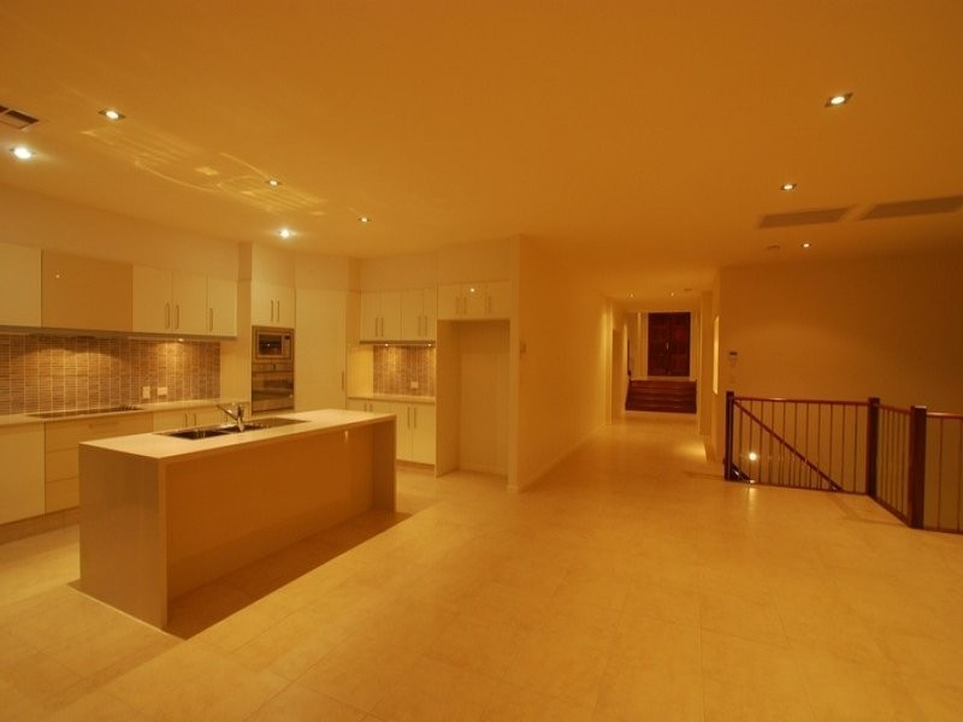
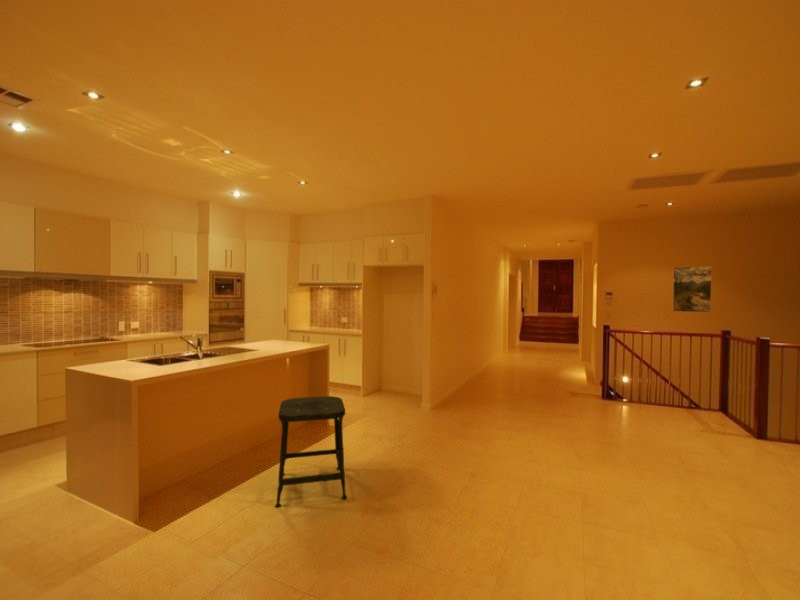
+ stool [274,395,348,508]
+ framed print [671,265,713,313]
